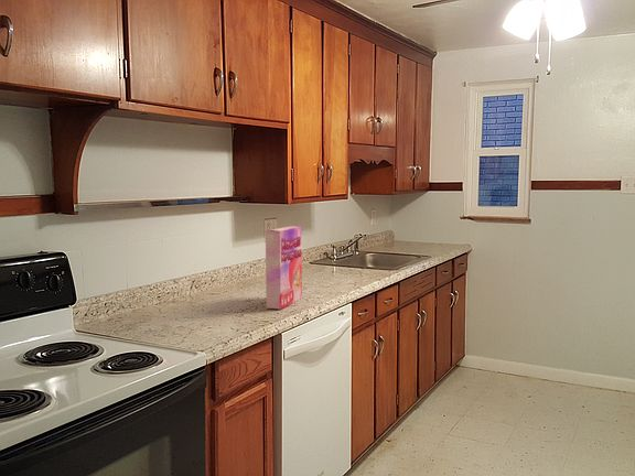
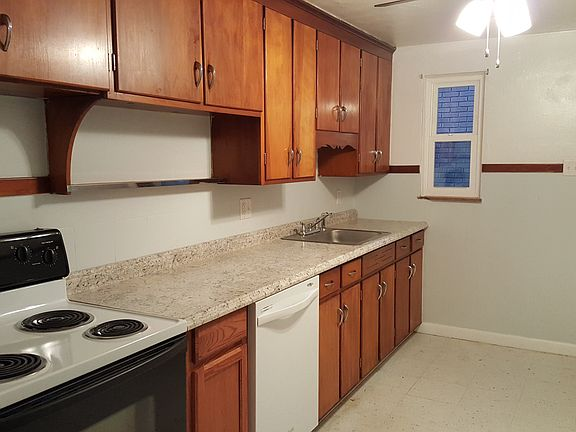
- cereal box [265,225,303,311]
